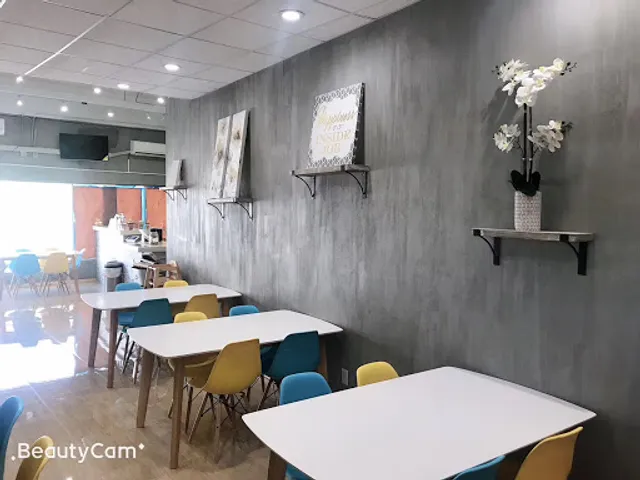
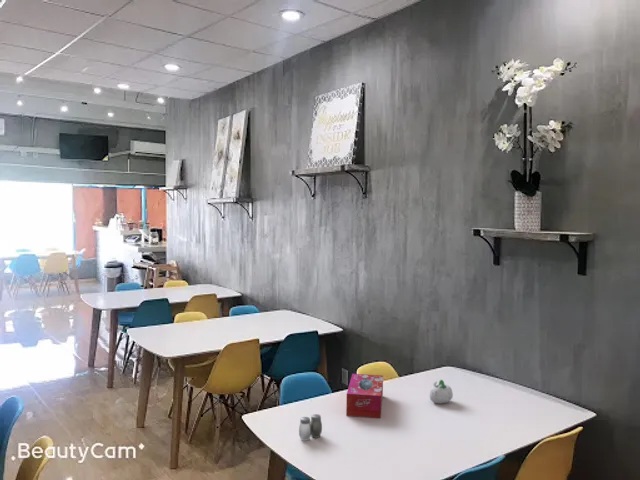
+ tissue box [345,373,384,419]
+ succulent planter [429,379,454,404]
+ salt and pepper shaker [298,413,323,442]
